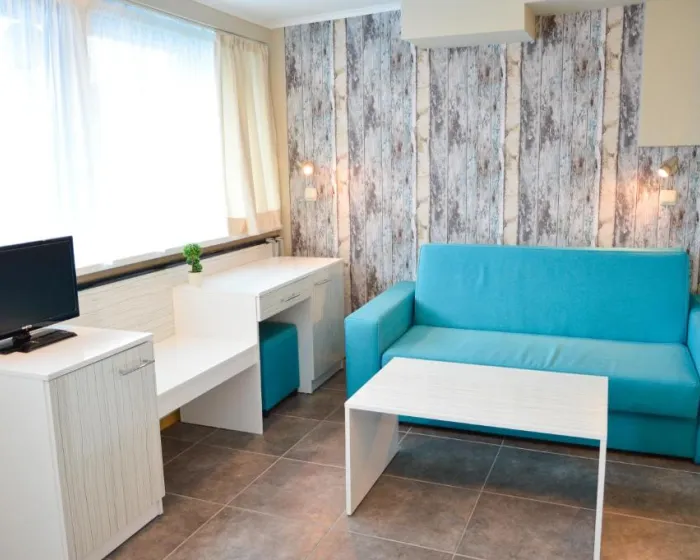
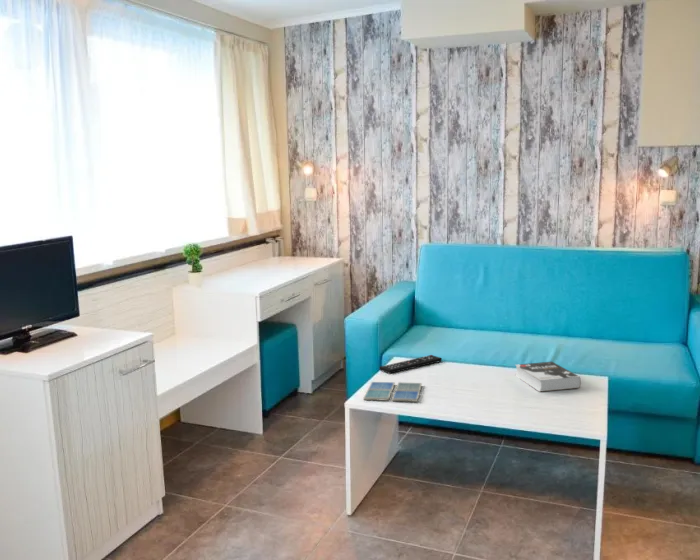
+ remote control [379,354,443,375]
+ book [514,361,582,393]
+ drink coaster [362,381,423,403]
